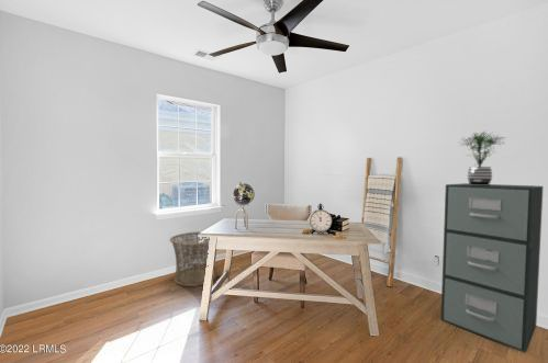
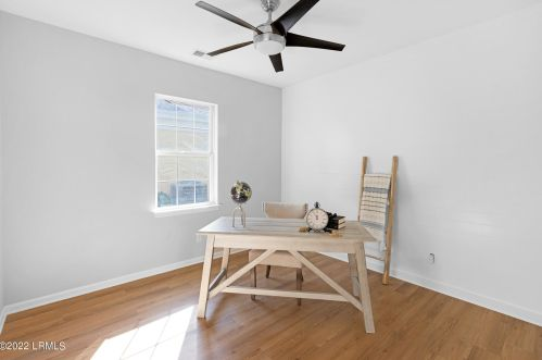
- potted plant [459,131,506,185]
- basket [169,231,217,287]
- filing cabinet [439,182,545,354]
